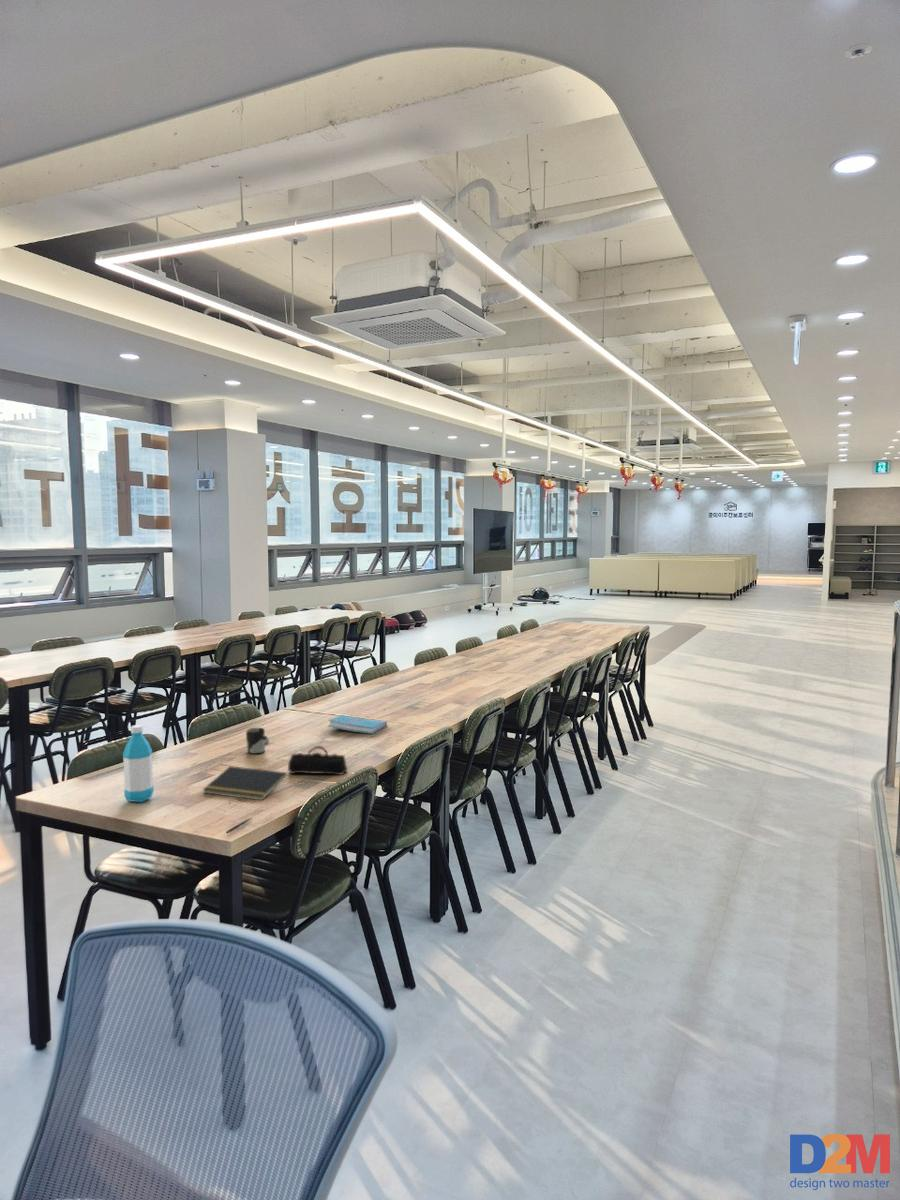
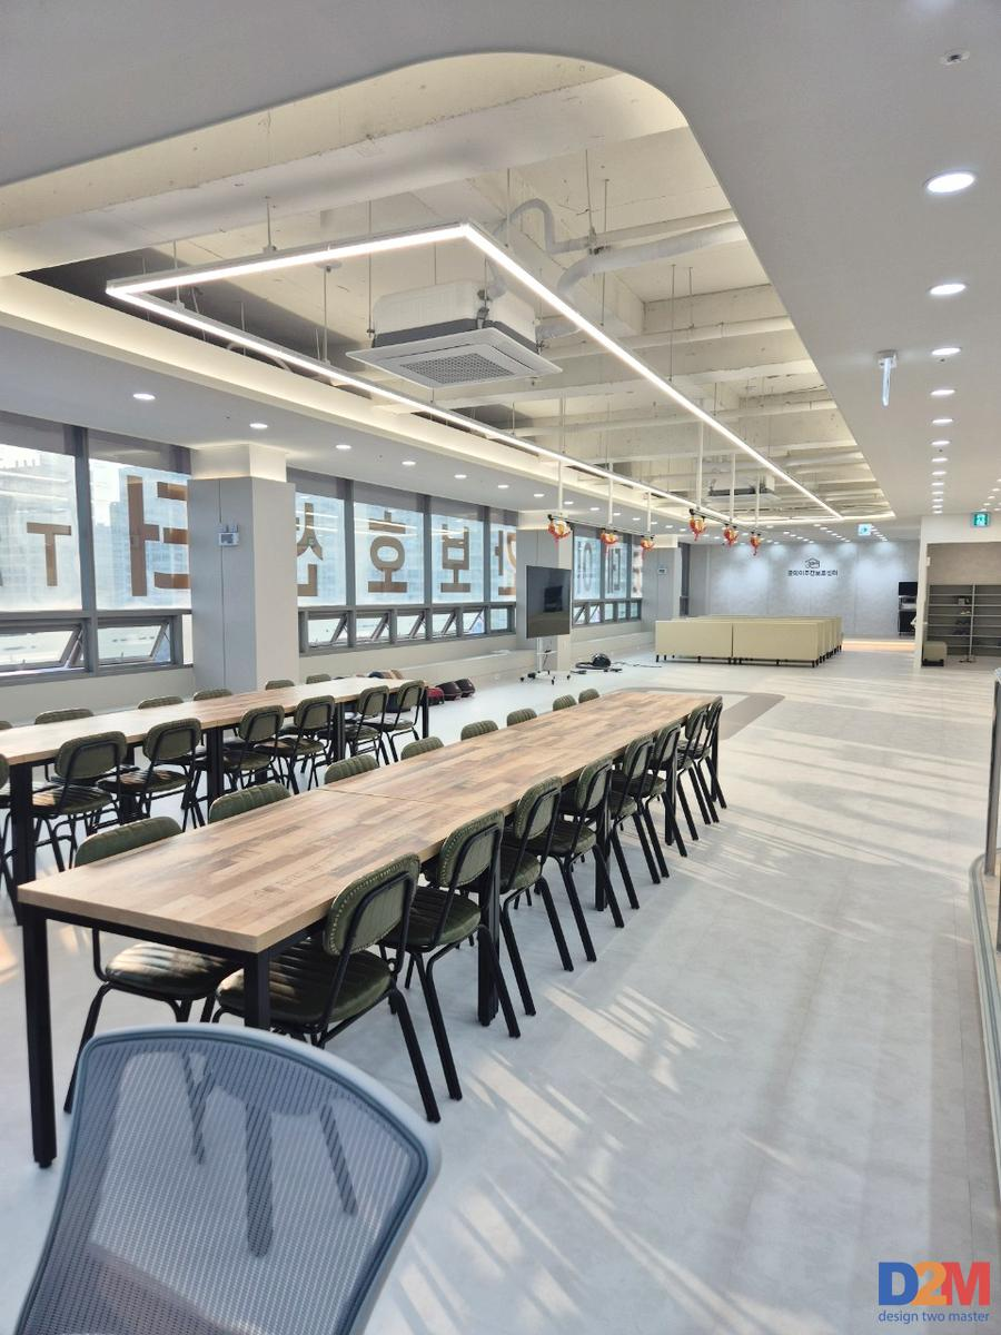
- cup [245,727,270,755]
- cover [327,714,388,735]
- notepad [202,765,287,801]
- water bottle [122,724,155,803]
- pencil case [287,745,348,776]
- pen [225,816,254,834]
